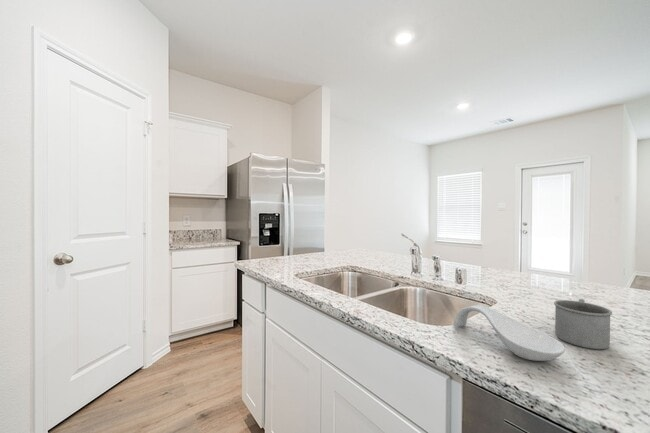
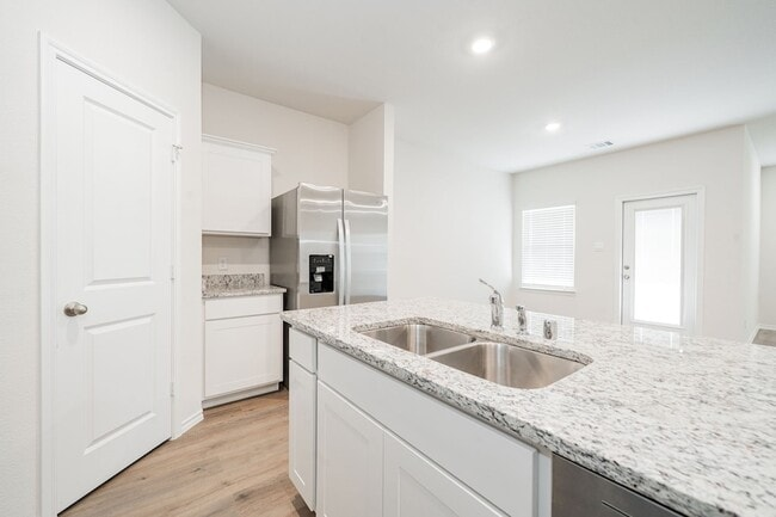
- spoon rest [452,304,566,362]
- mug [553,298,613,350]
